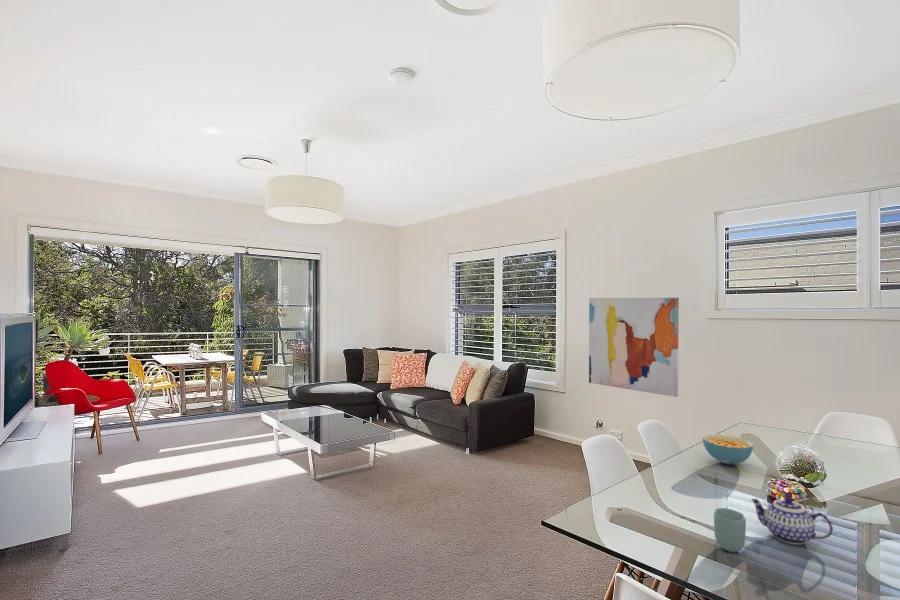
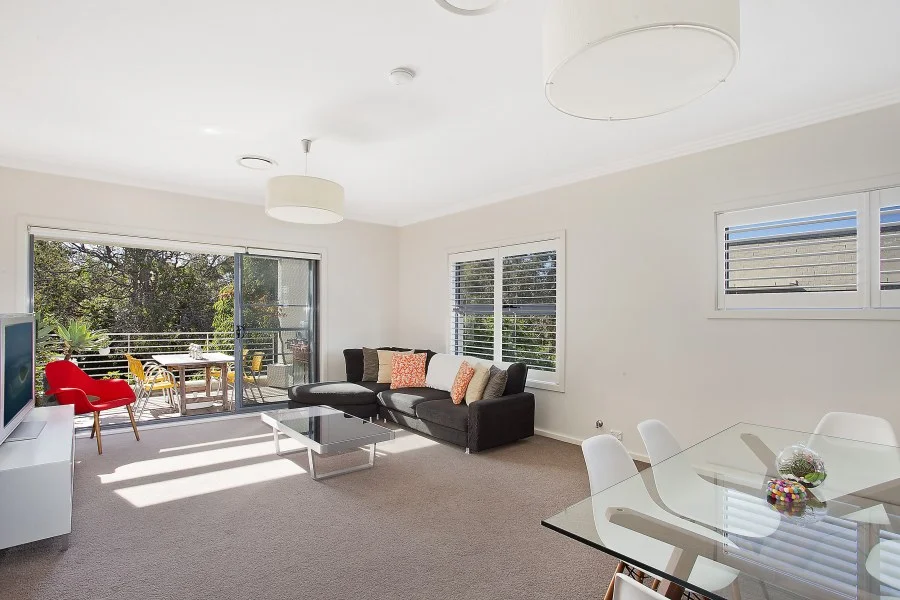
- cup [713,507,747,553]
- cereal bowl [702,434,755,466]
- teapot [750,496,834,546]
- wall art [588,297,680,398]
